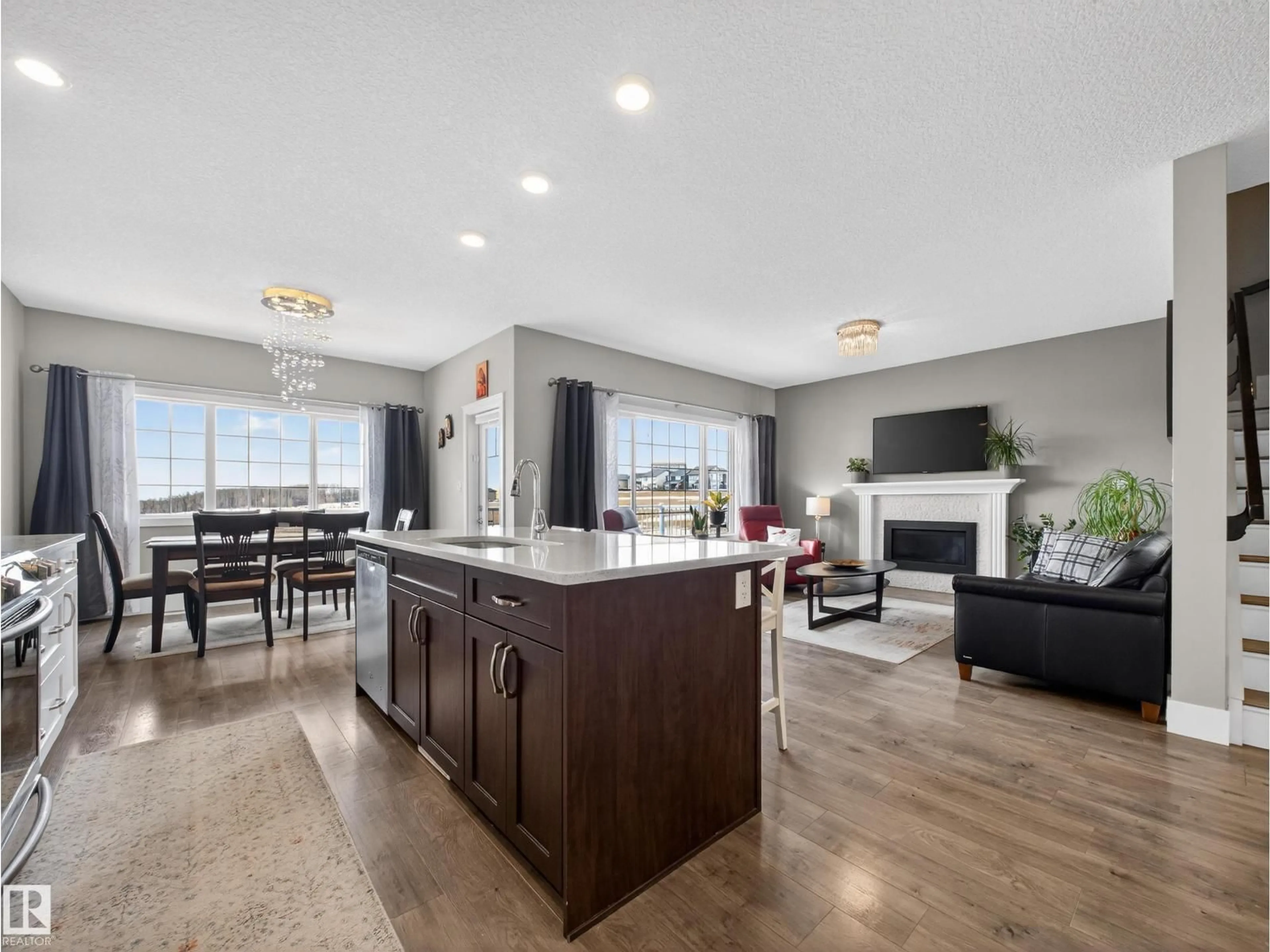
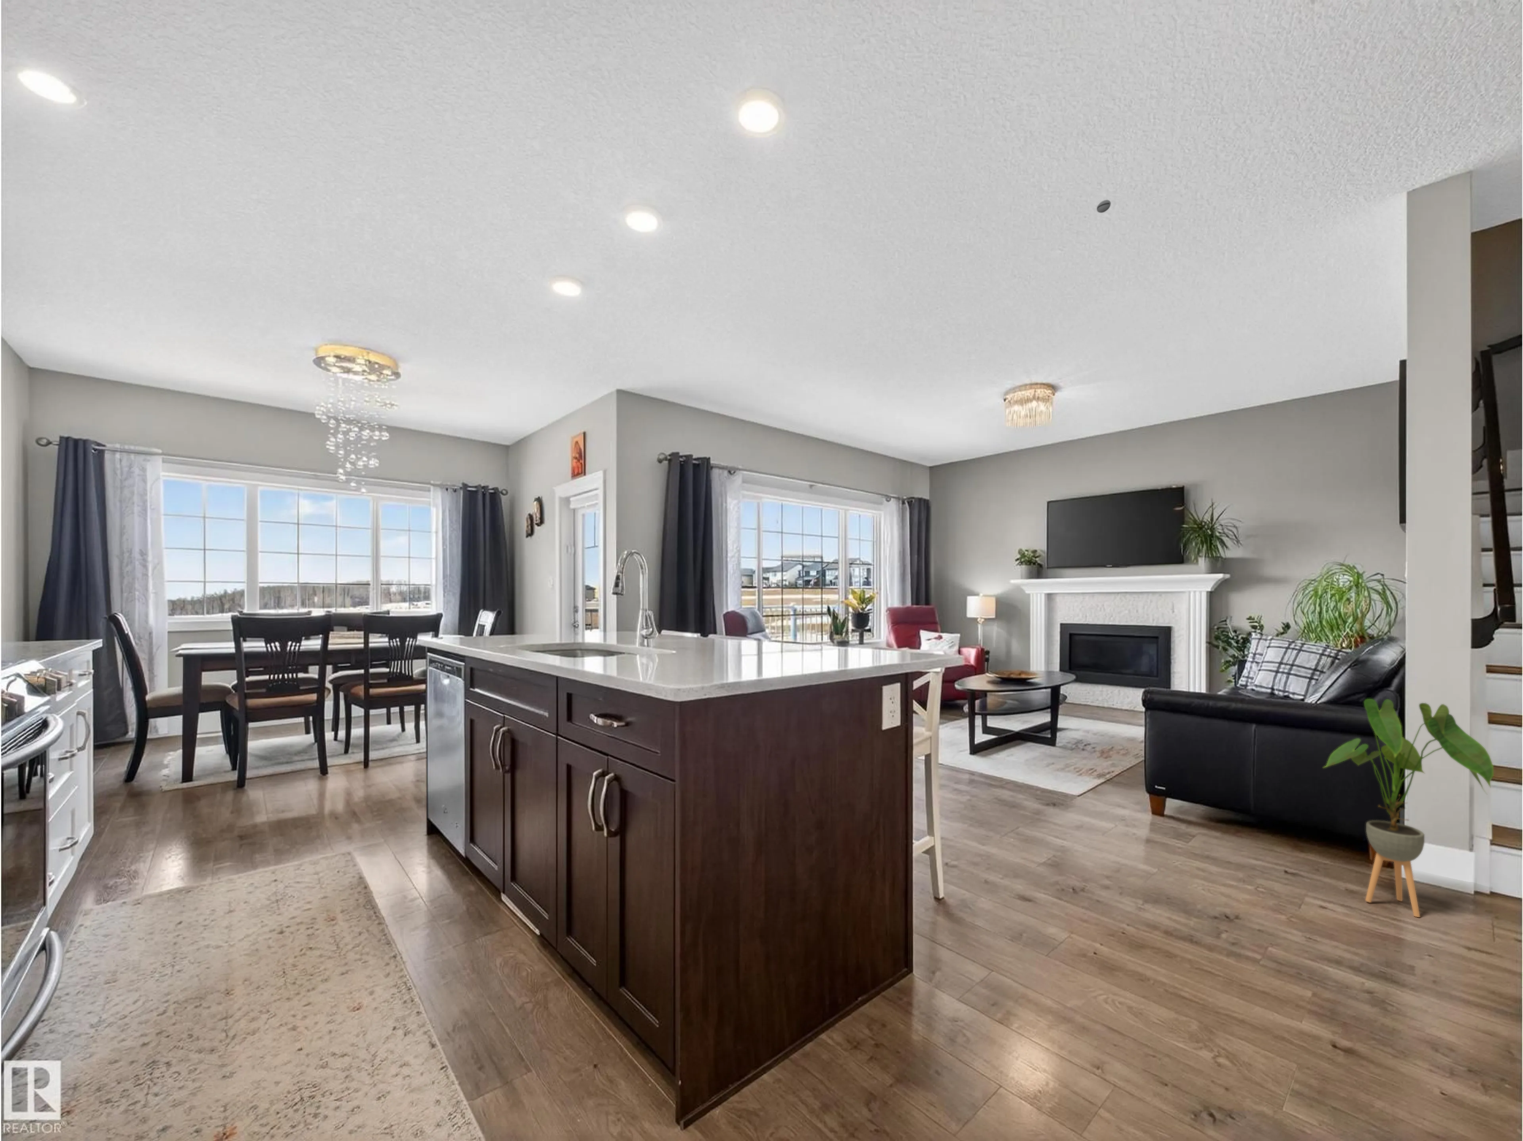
+ house plant [1323,698,1494,918]
+ smoke detector [1096,199,1112,213]
